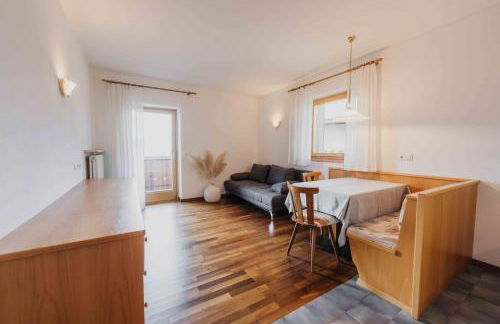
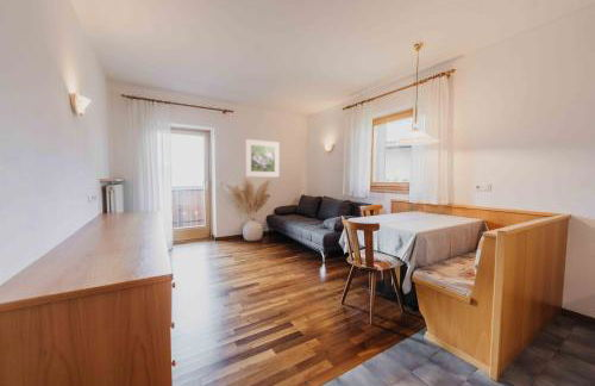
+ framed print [244,138,281,179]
